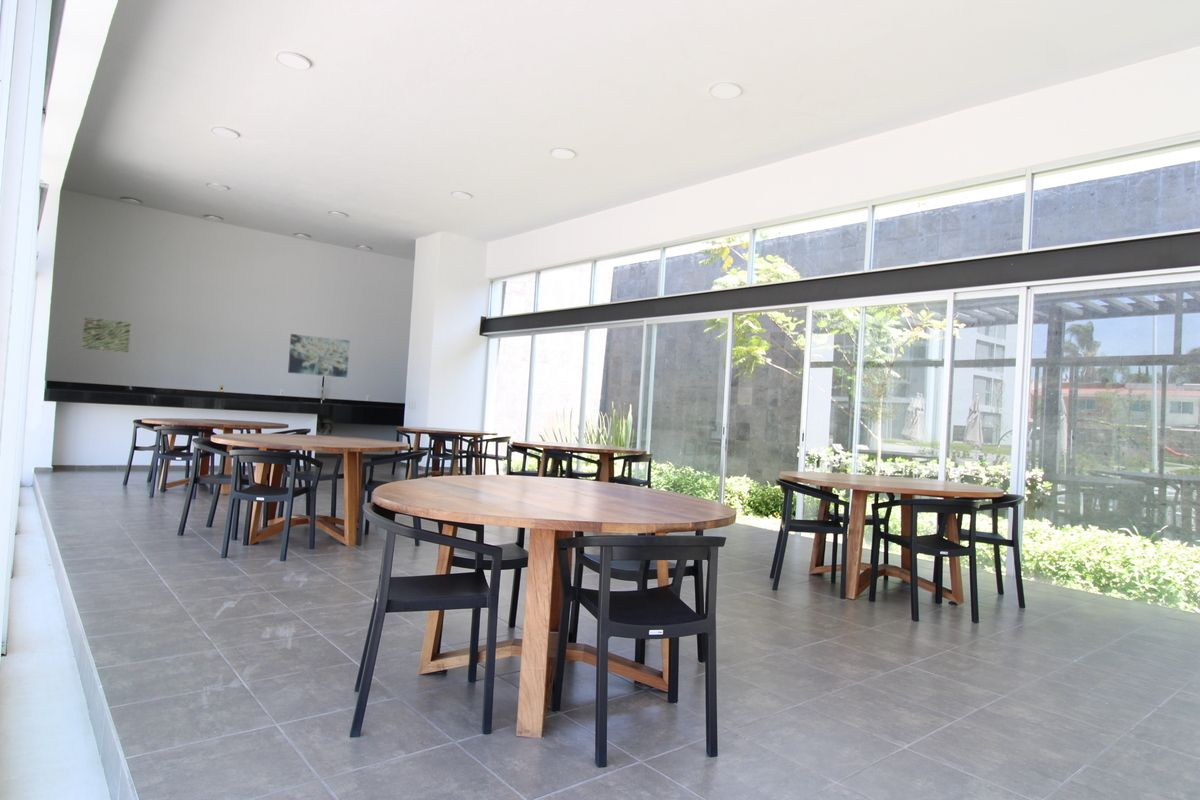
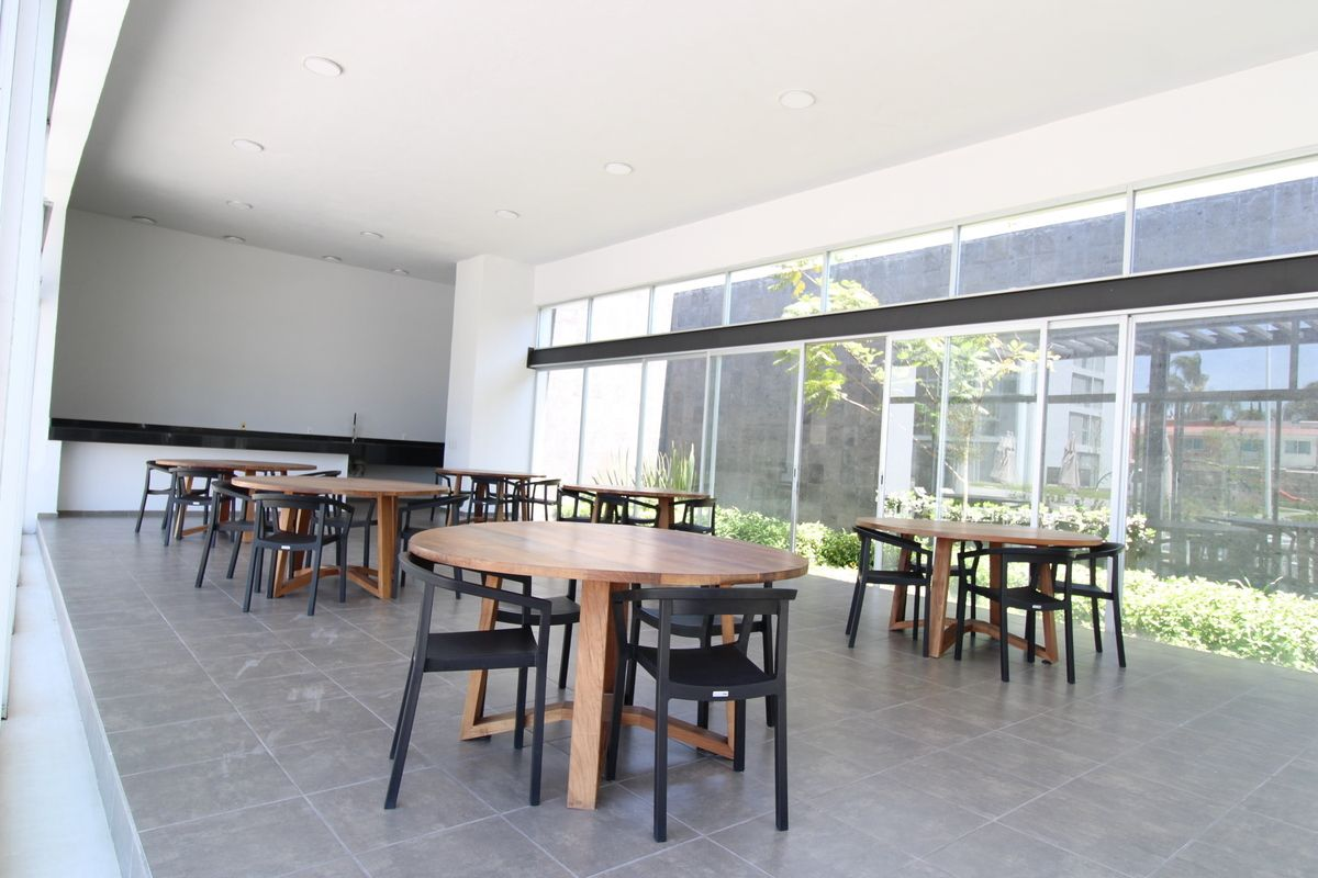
- wall art [81,316,132,353]
- wall art [287,333,350,379]
